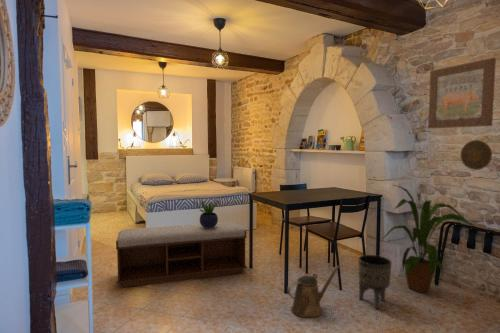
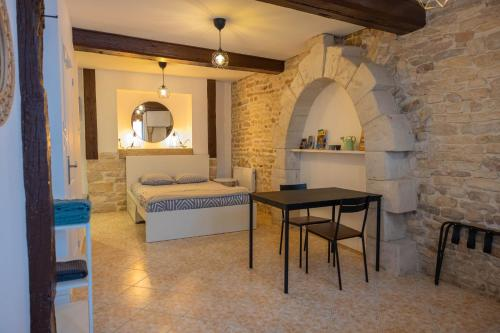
- potted plant [194,198,221,228]
- decorative plate [460,139,493,171]
- planter [357,254,393,310]
- watering can [286,265,341,319]
- bench [115,221,247,288]
- wall art [427,57,497,129]
- house plant [381,184,476,294]
